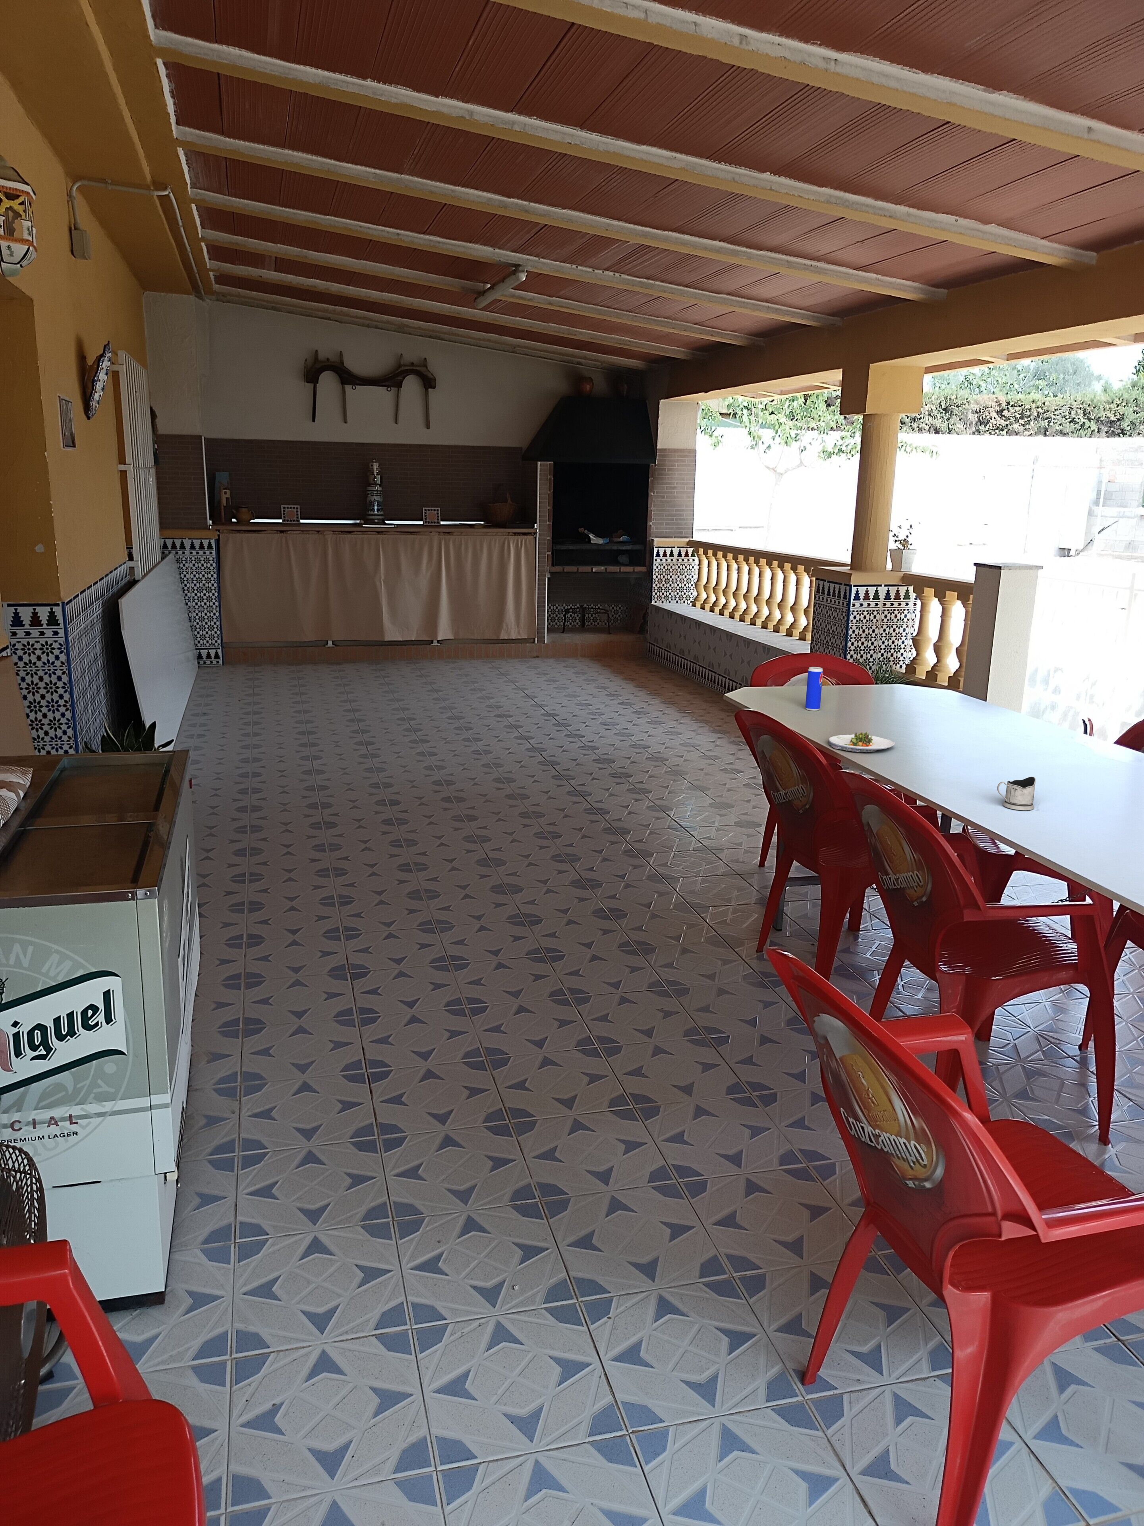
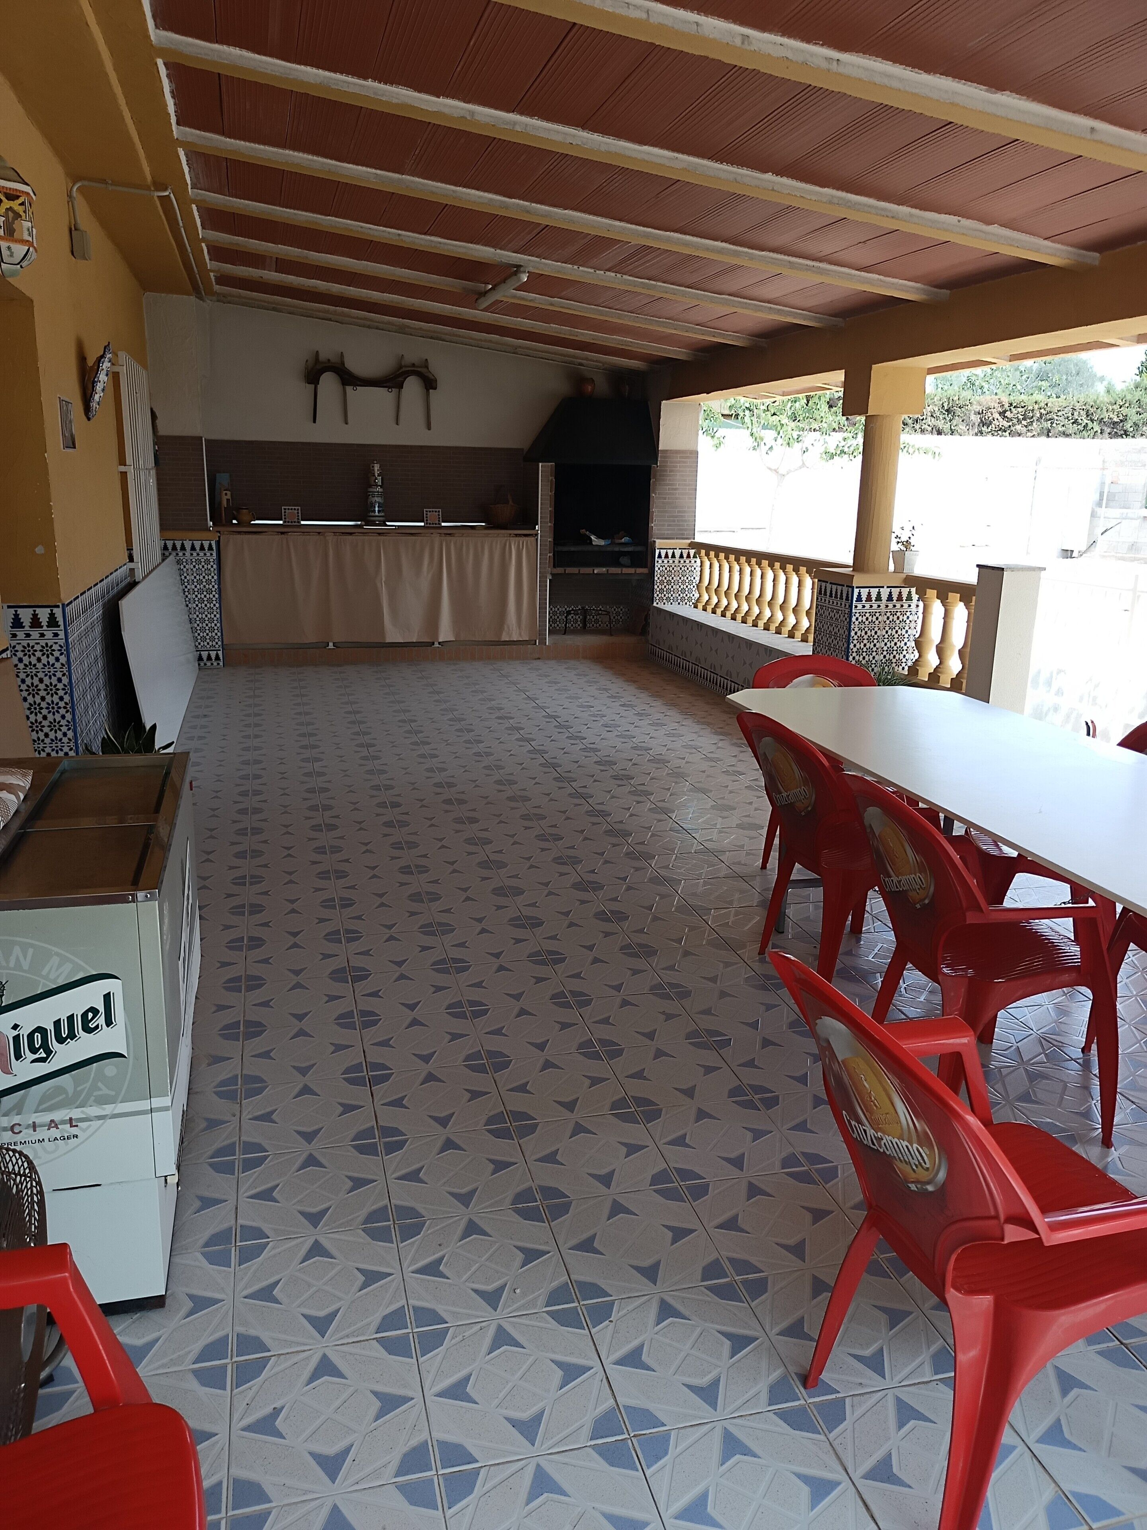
- beverage can [805,667,823,711]
- tea glass holder [996,776,1036,811]
- salad plate [828,732,895,752]
